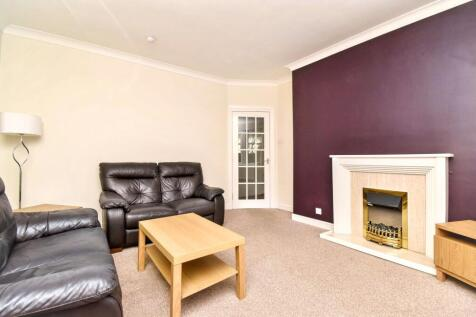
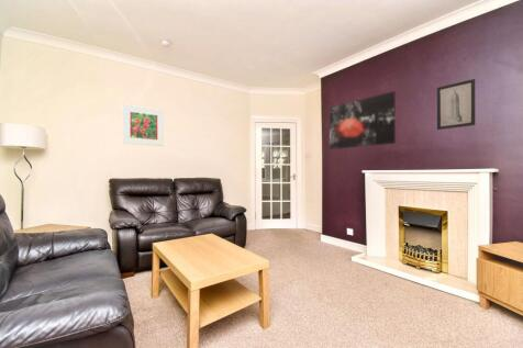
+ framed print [122,103,165,147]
+ wall art [436,78,476,131]
+ wall art [329,90,397,150]
